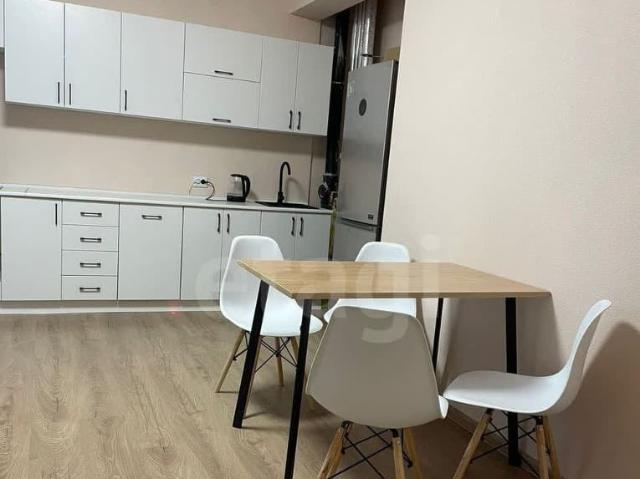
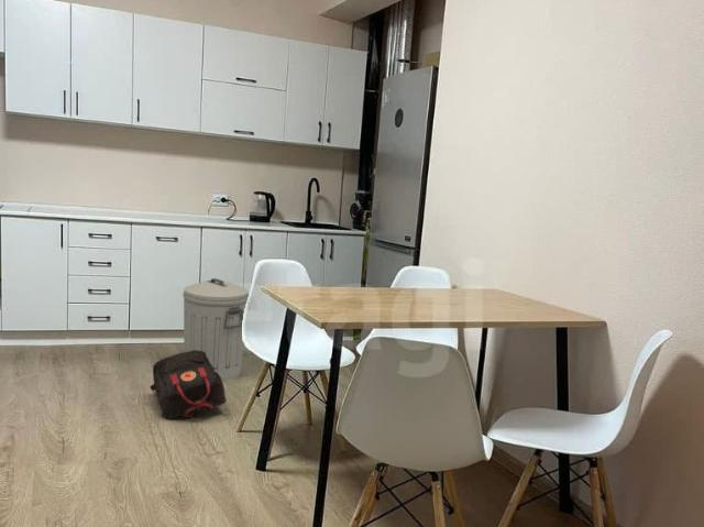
+ trash can [182,277,250,382]
+ backpack [148,350,228,420]
